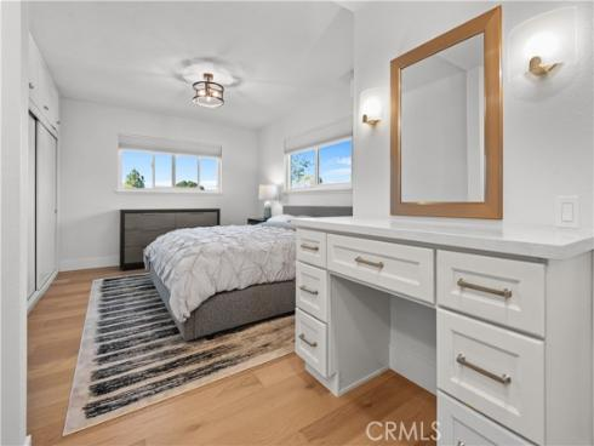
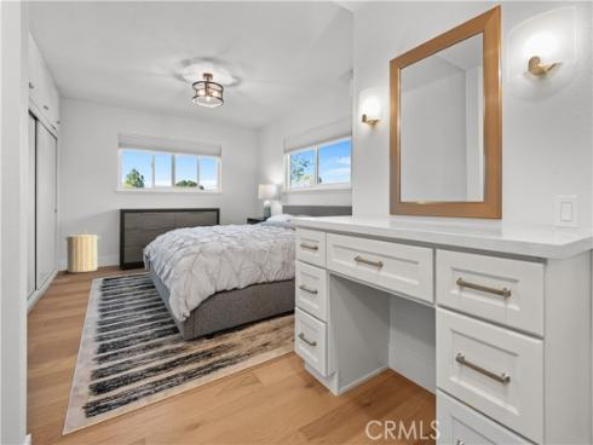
+ laundry hamper [62,229,100,273]
